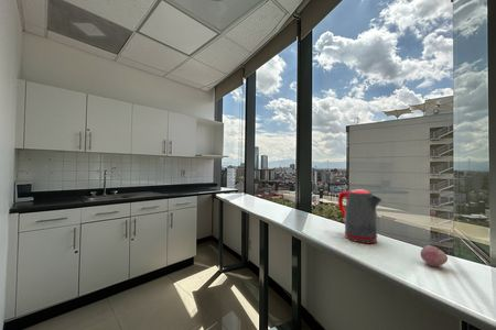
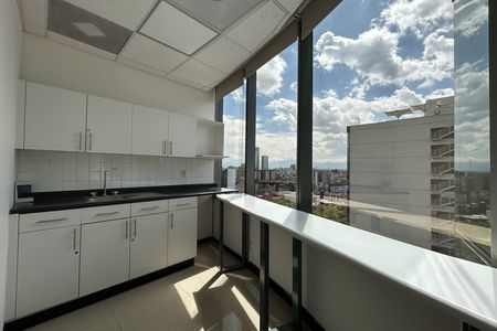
- kettle [337,188,384,244]
- apple [420,244,449,267]
